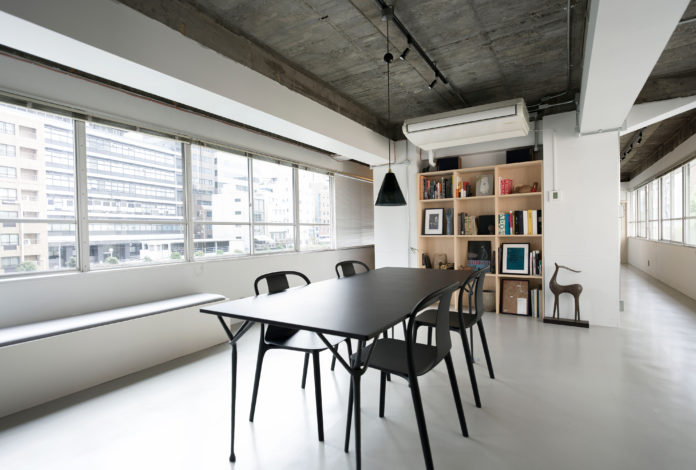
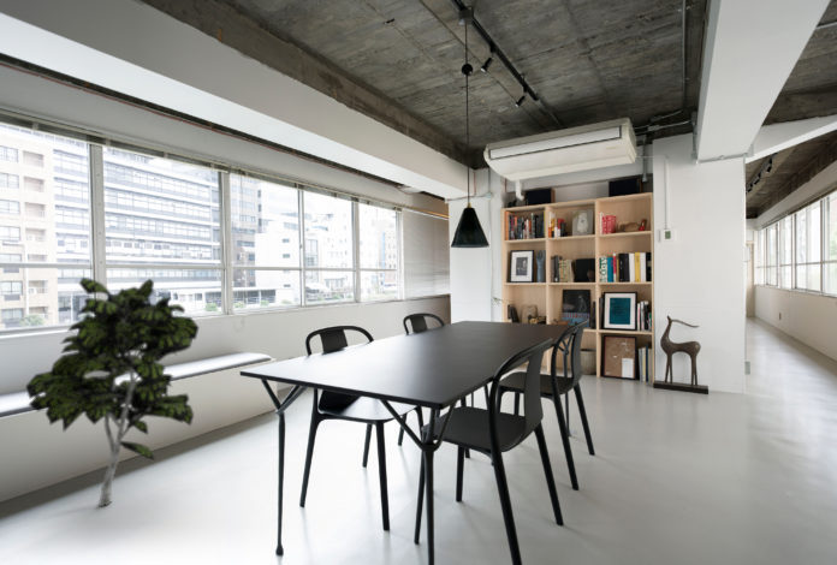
+ indoor plant [24,276,201,507]
